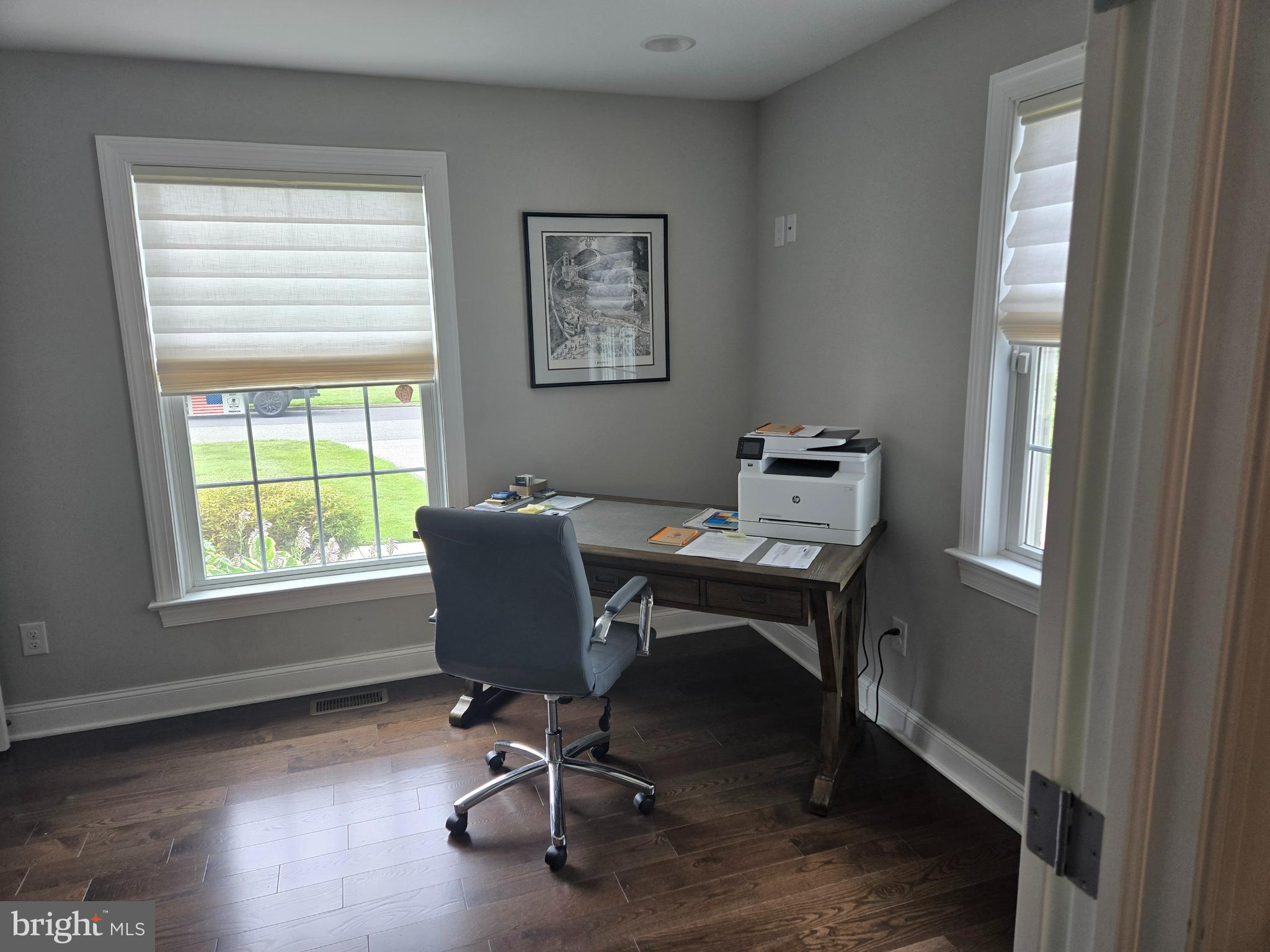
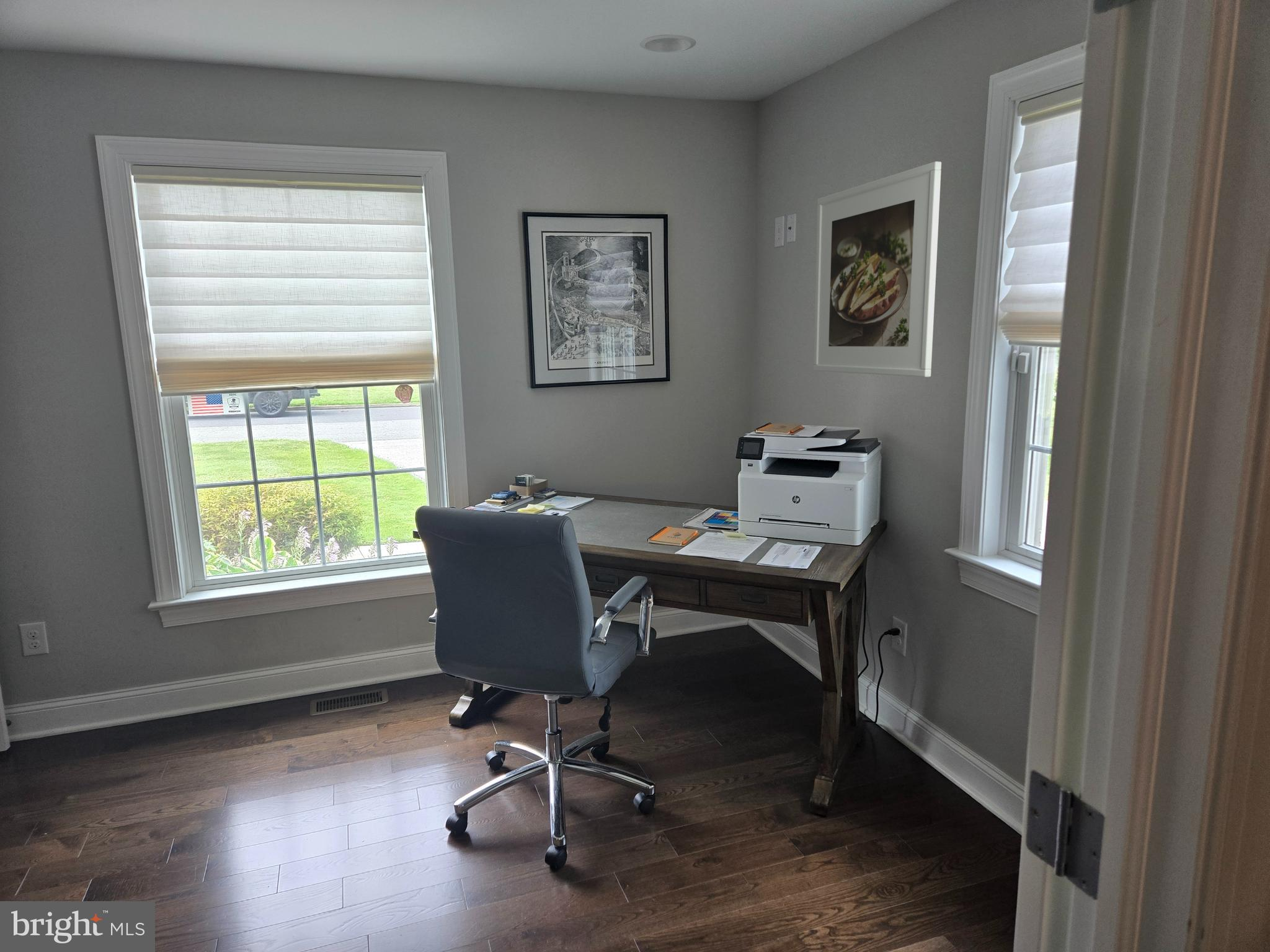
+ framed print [813,161,942,377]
